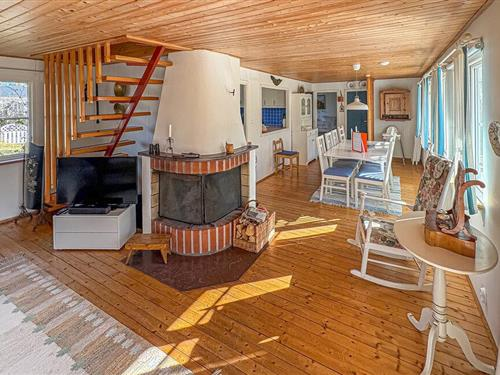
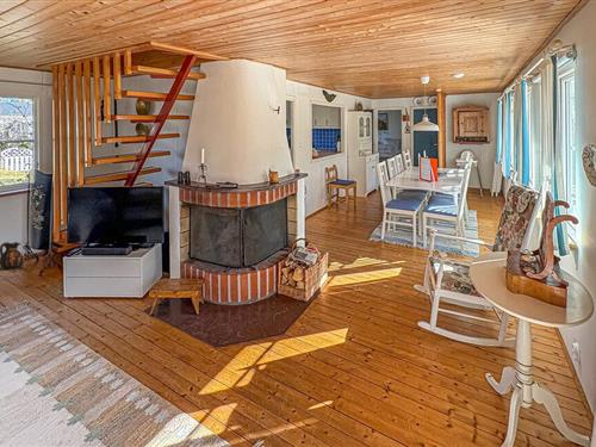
+ ceramic jug [0,241,25,271]
